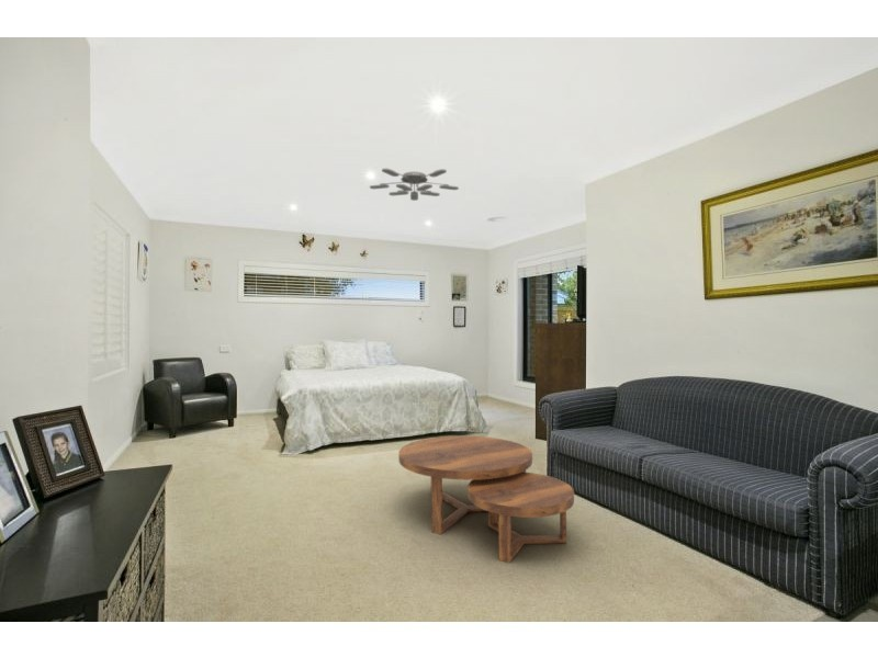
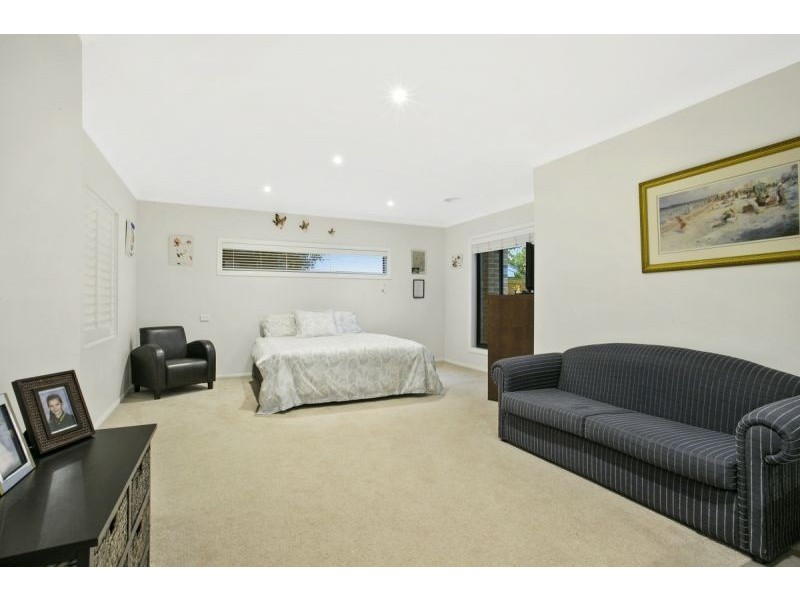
- coffee table [397,435,575,564]
- ceiling fan [369,167,460,202]
